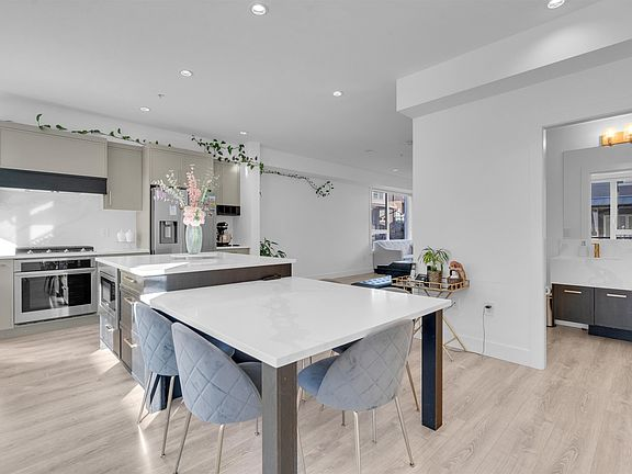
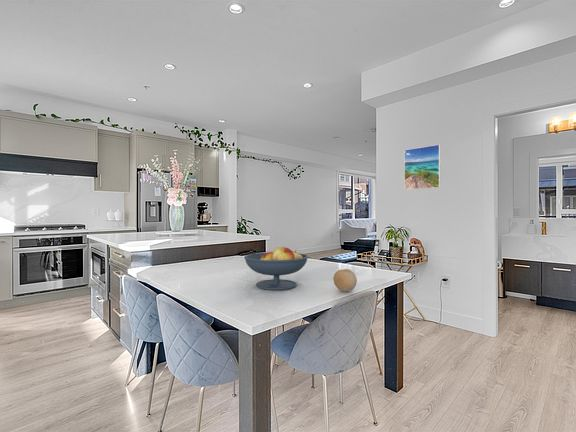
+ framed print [403,143,441,191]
+ fruit [333,268,358,293]
+ fruit bowl [243,246,309,291]
